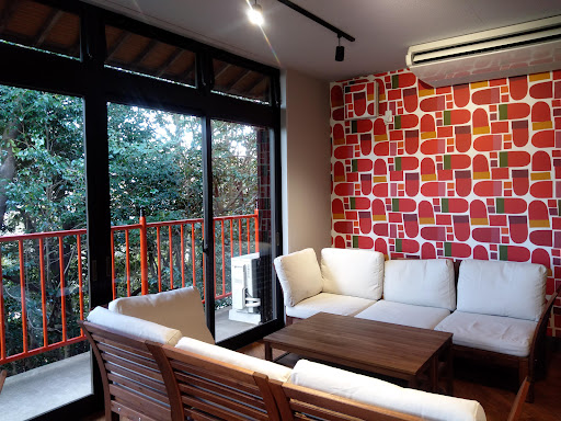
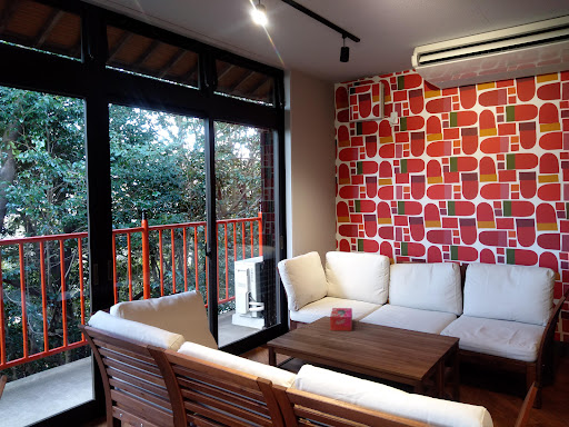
+ tissue box [329,307,353,331]
